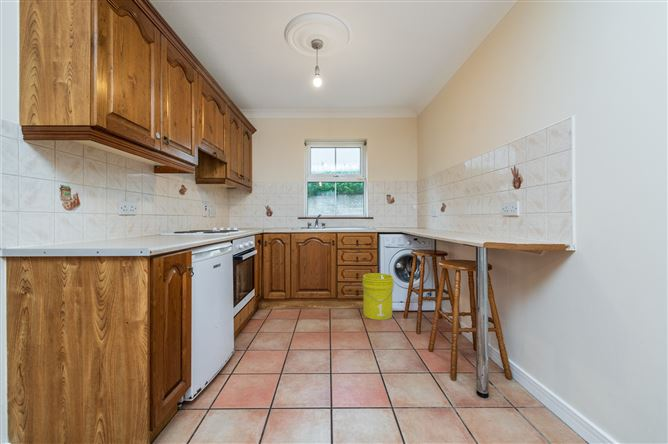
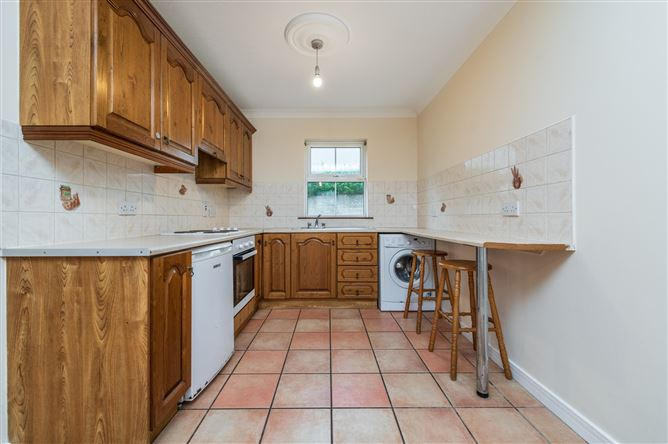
- bucket [361,272,395,321]
